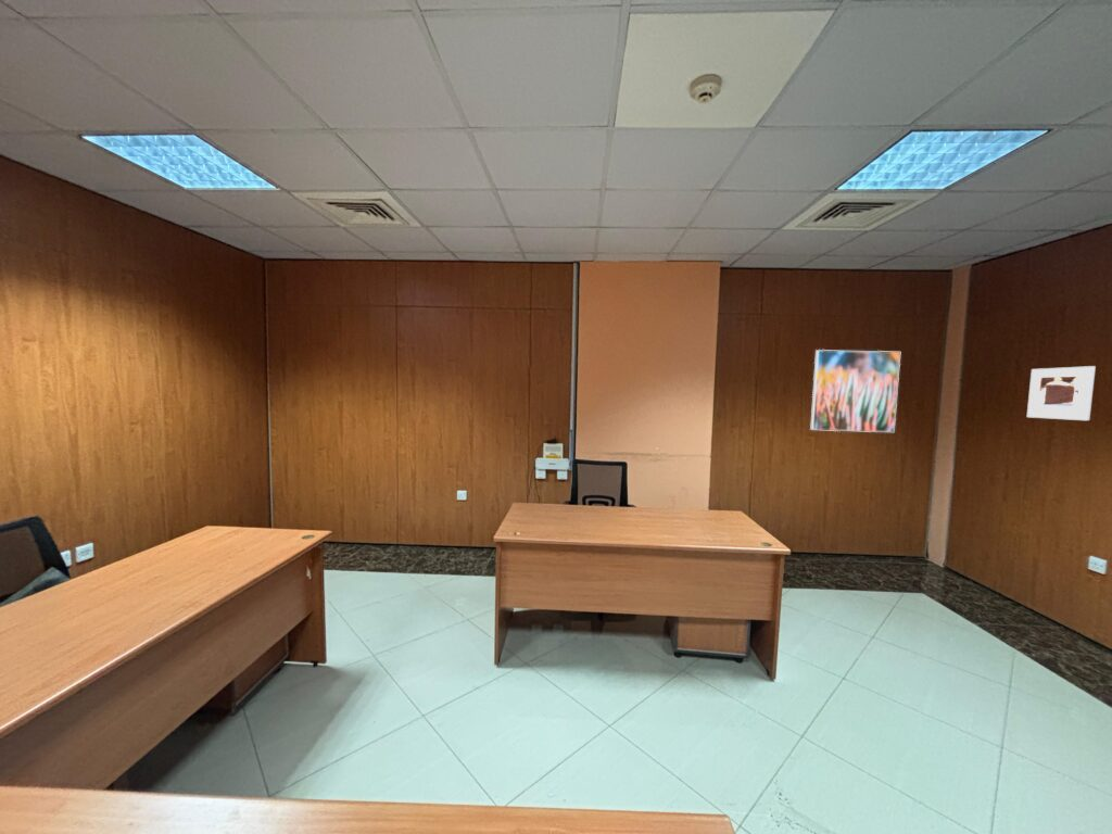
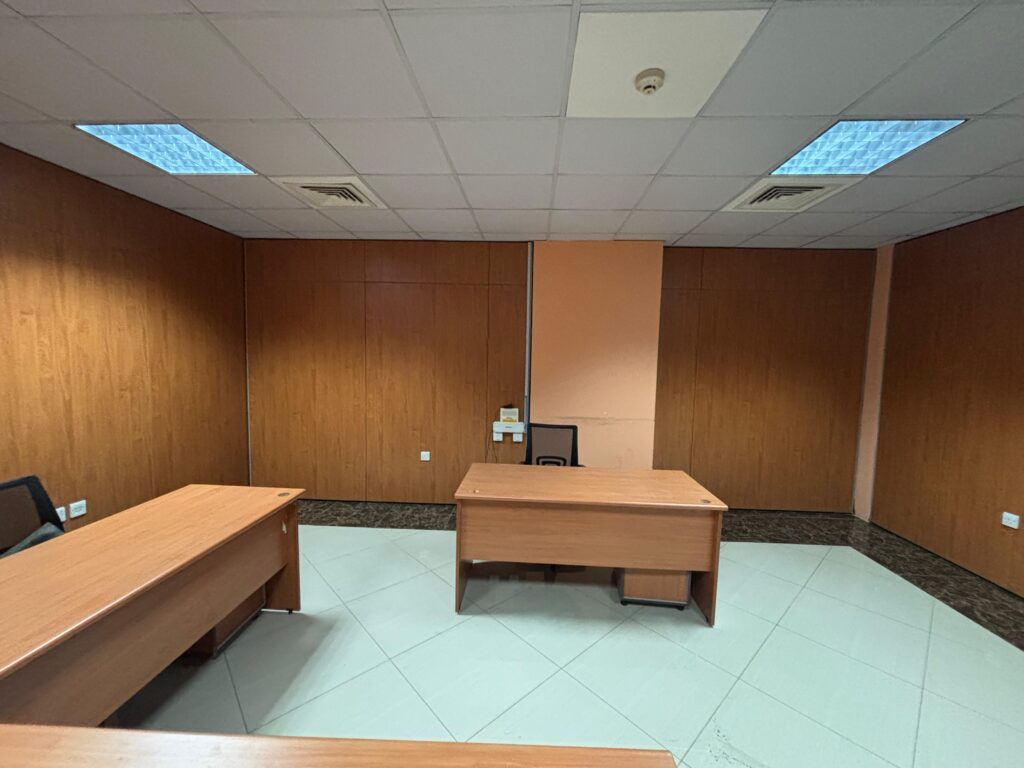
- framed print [1026,365,1097,421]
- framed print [809,349,901,433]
